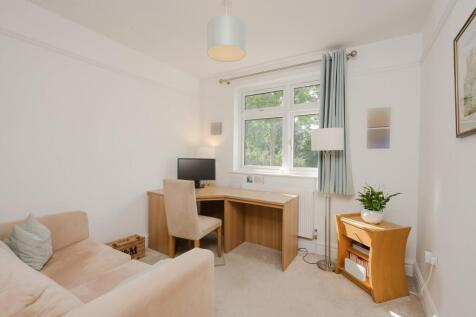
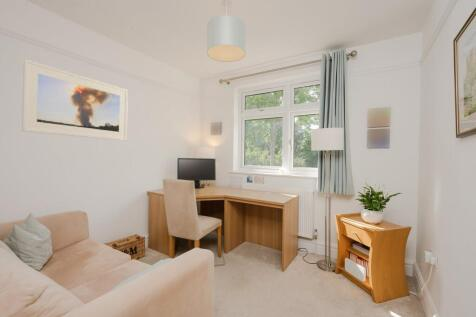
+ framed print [21,58,129,142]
